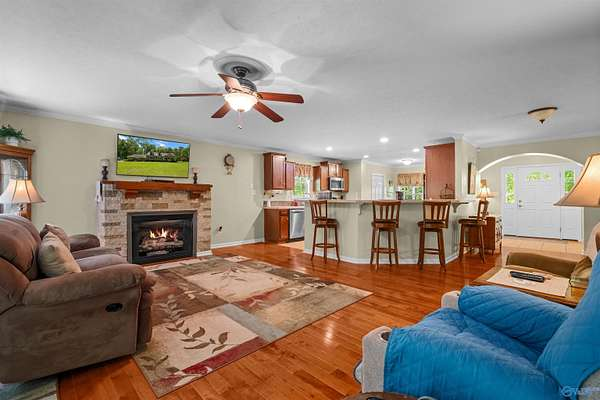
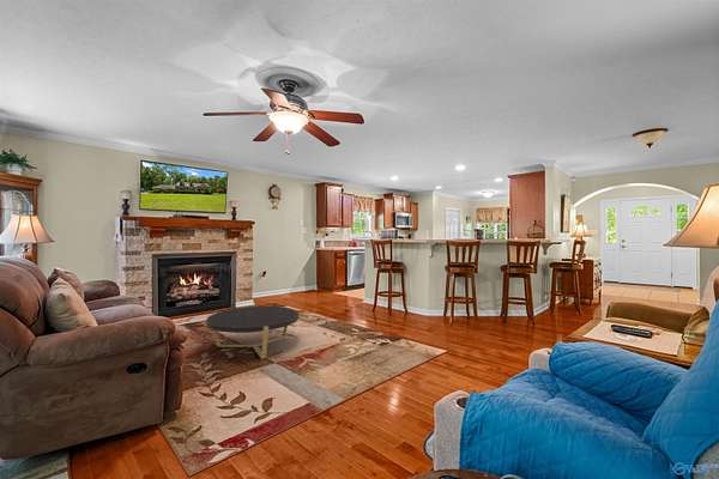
+ coffee table [205,305,300,360]
